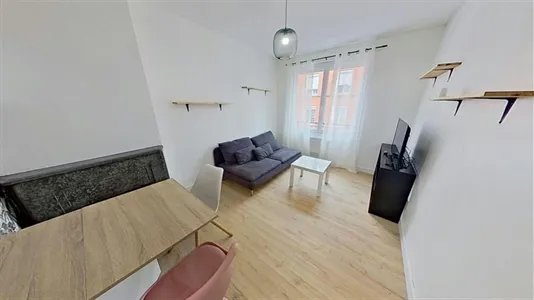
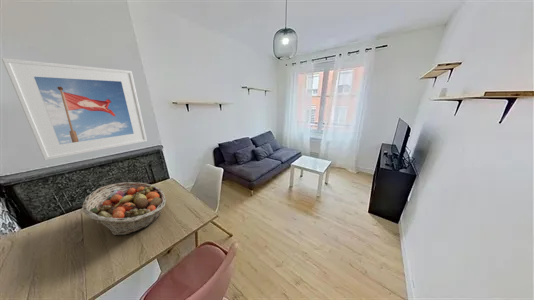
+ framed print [1,57,148,161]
+ fruit basket [81,181,167,236]
